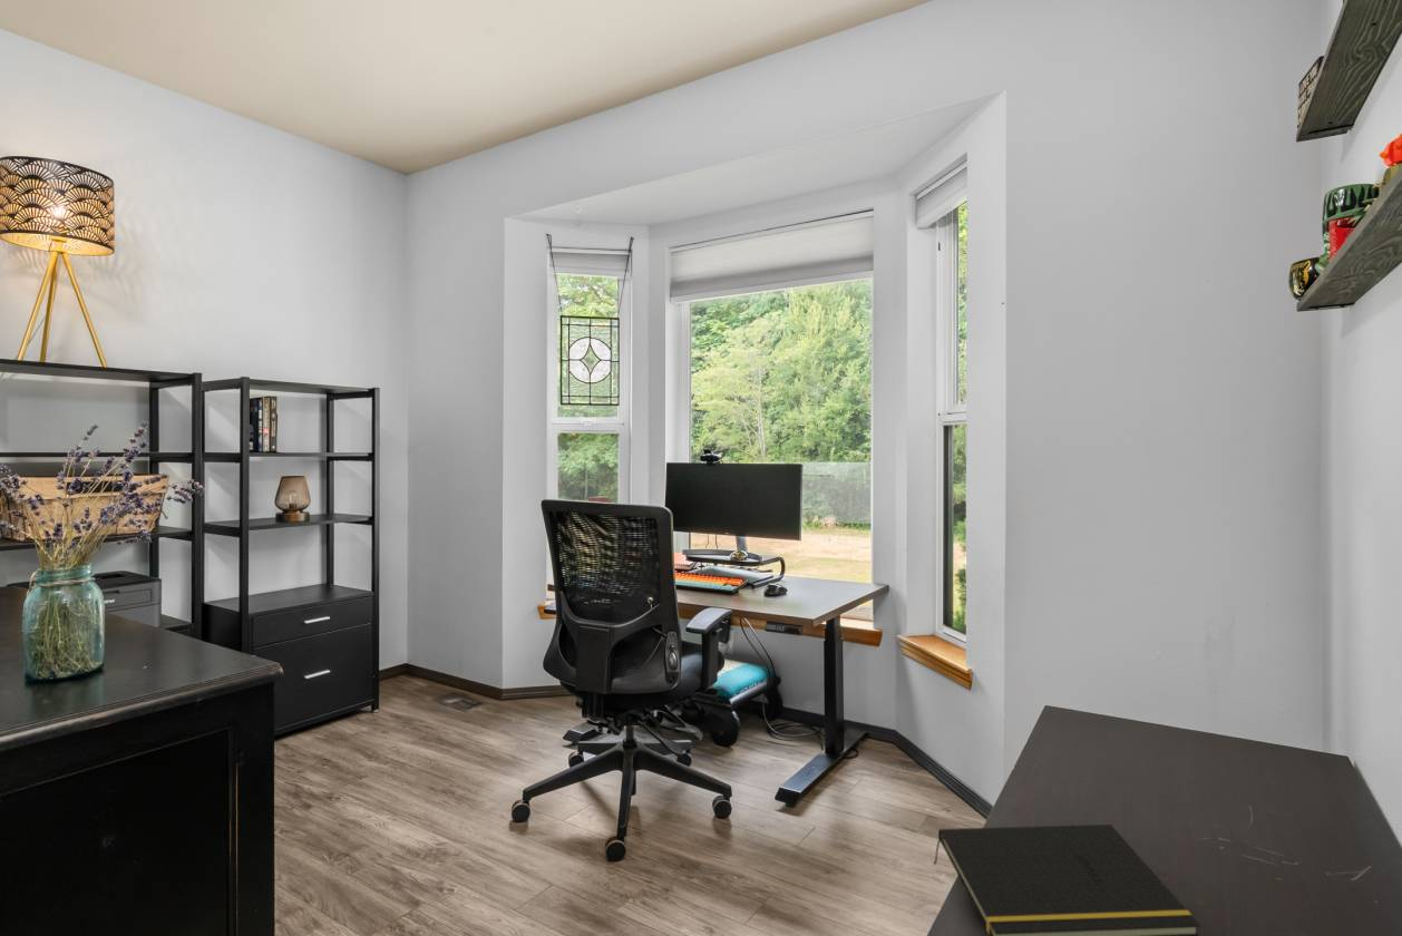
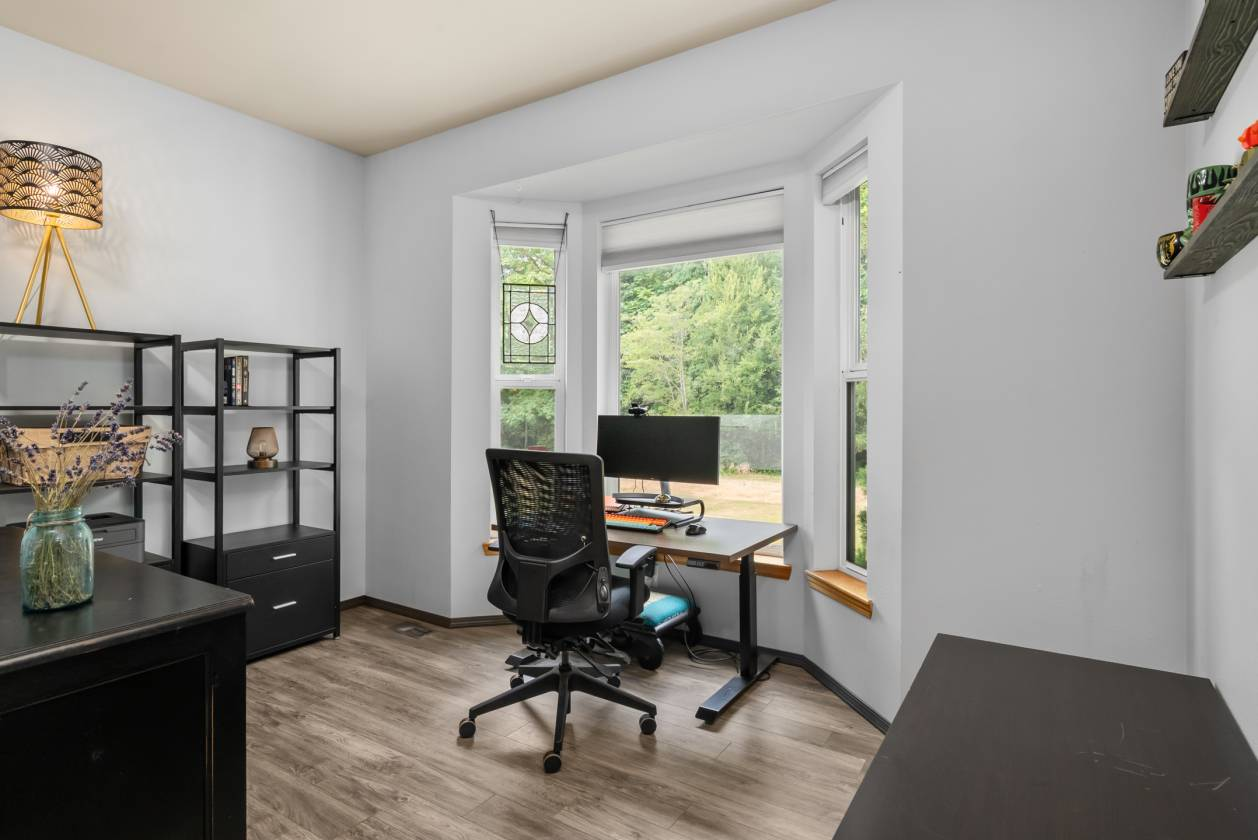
- notepad [933,823,1201,936]
